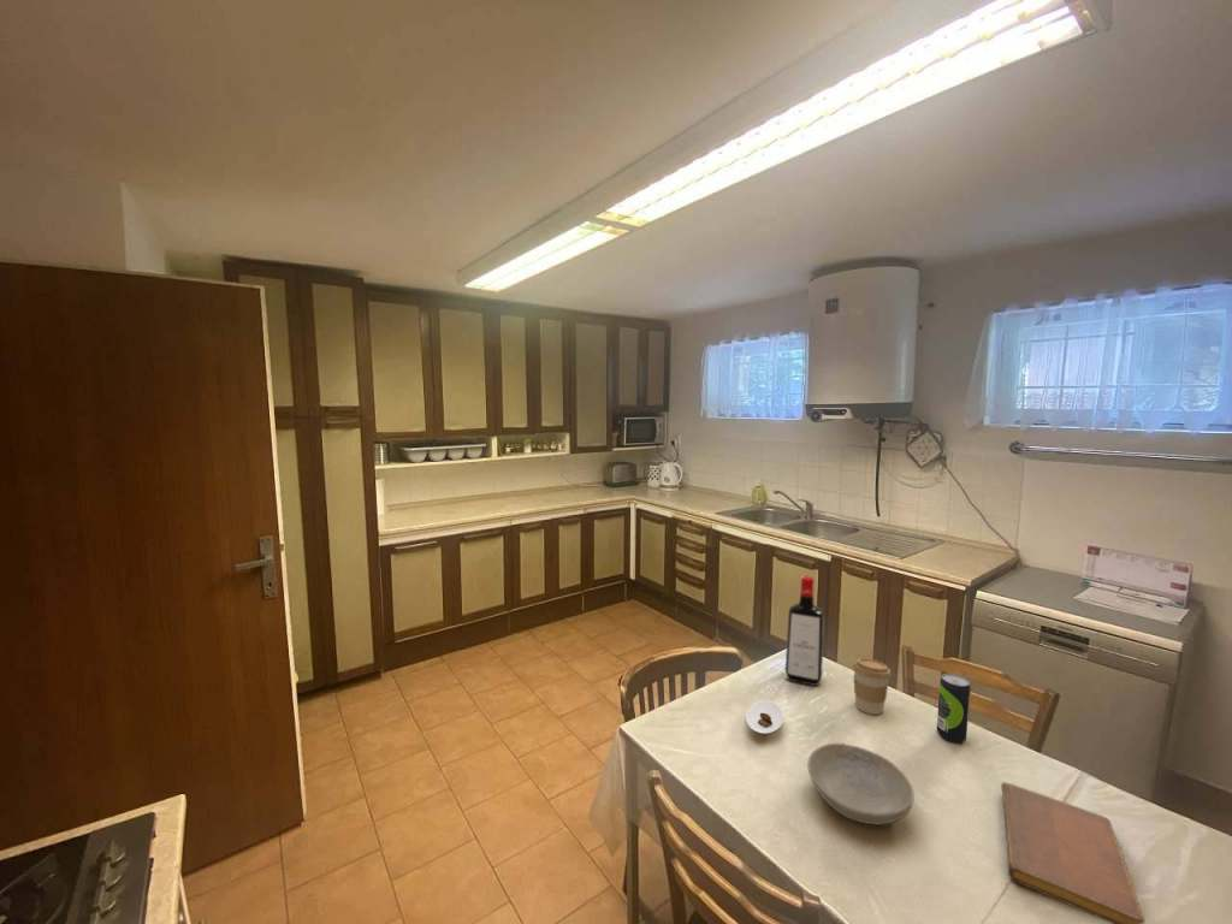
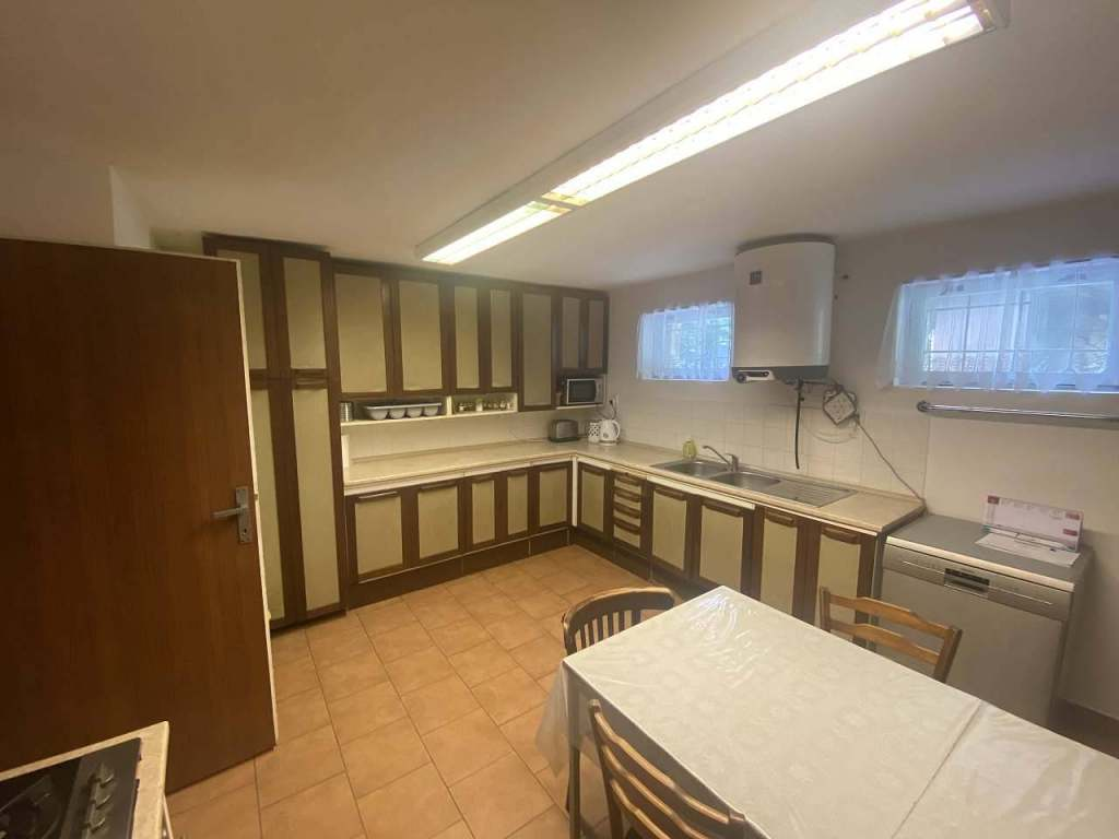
- liquor bottle [784,575,825,687]
- saucer [745,699,784,735]
- coffee cup [852,657,892,716]
- notebook [1000,781,1145,924]
- bowl [806,742,916,825]
- beverage can [936,673,971,744]
